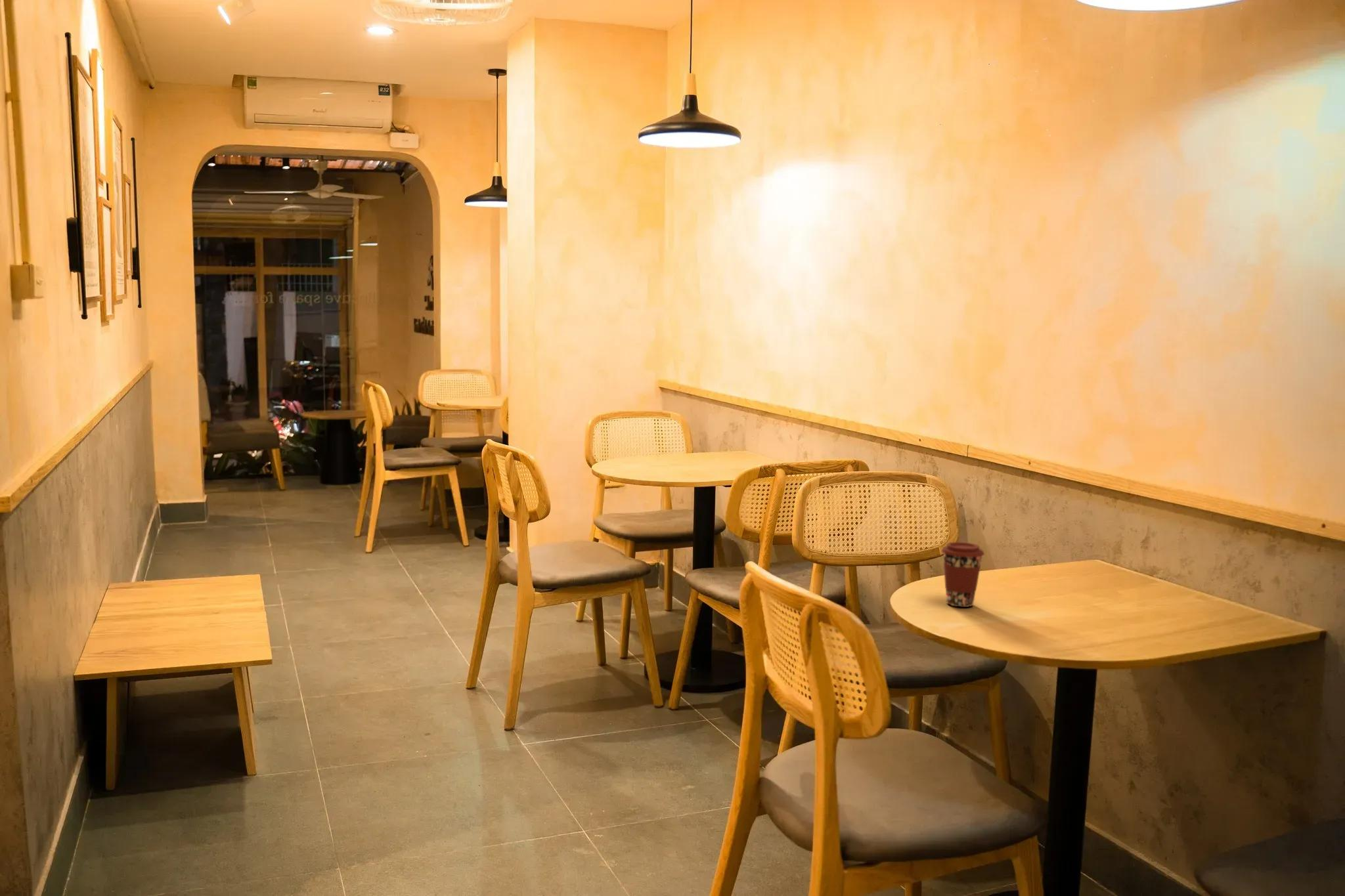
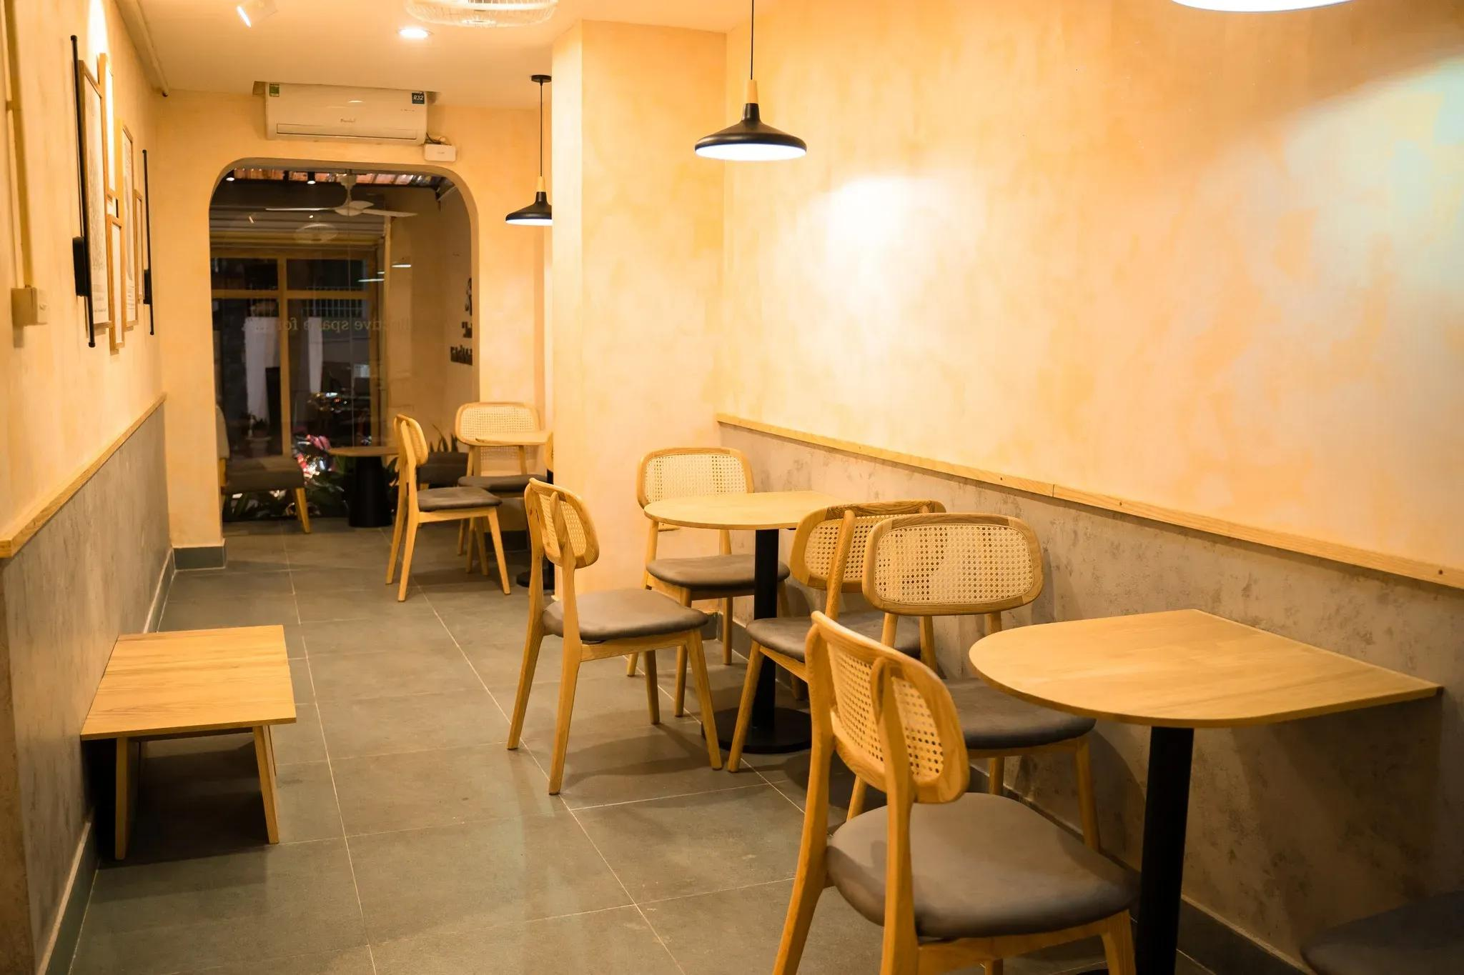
- coffee cup [940,542,985,608]
